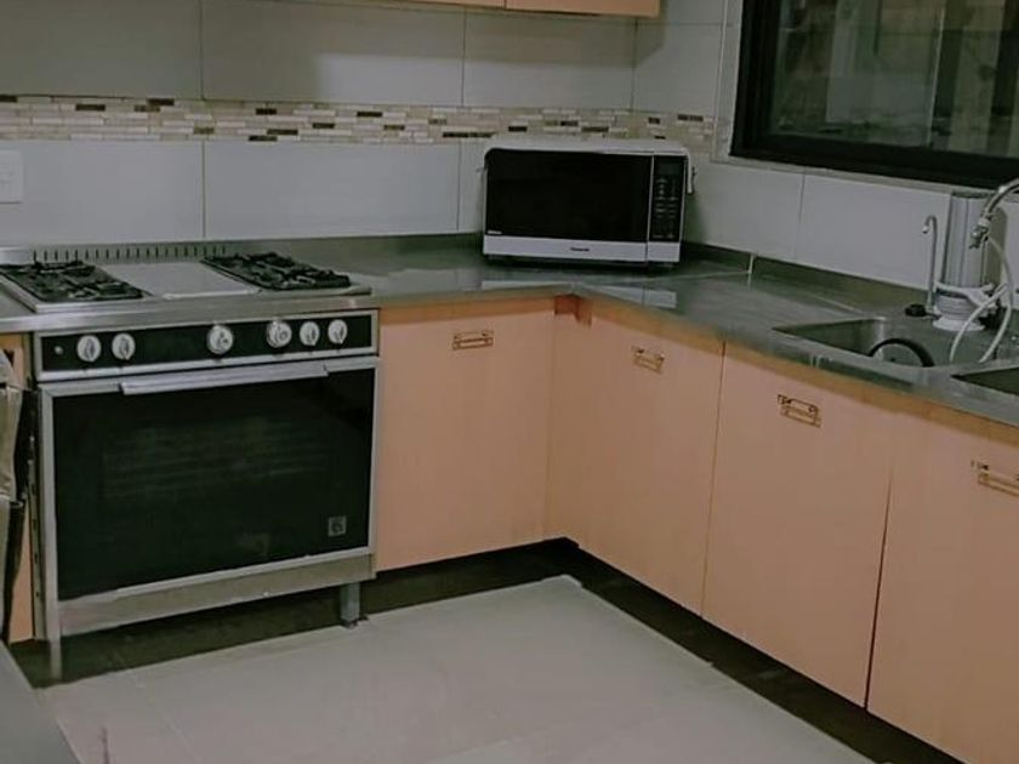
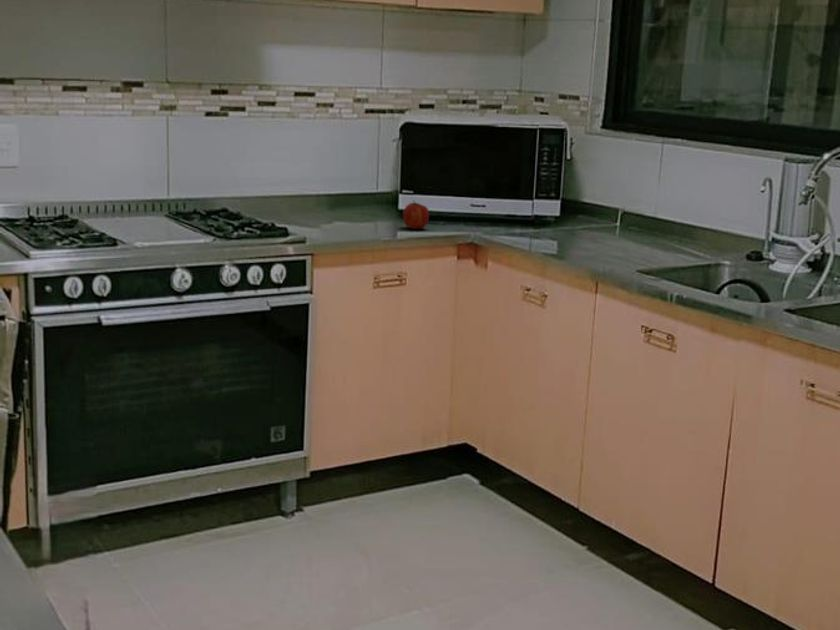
+ fruit [402,200,430,230]
